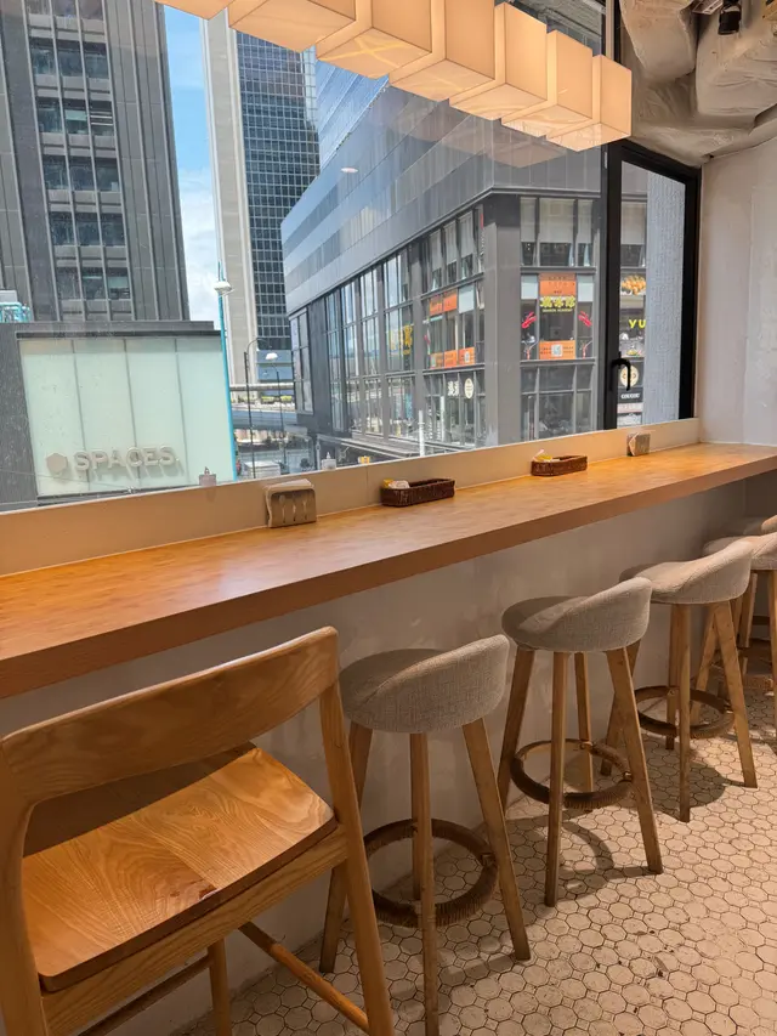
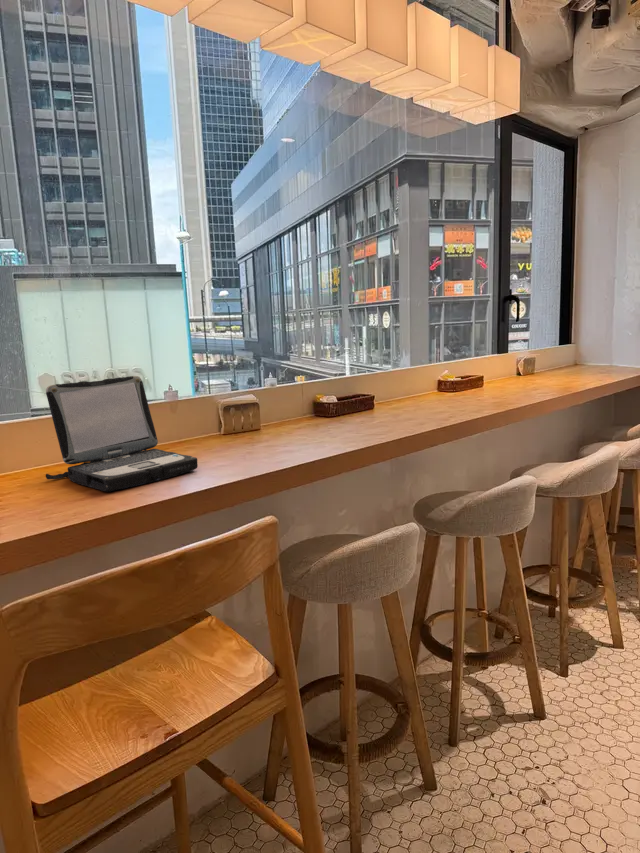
+ laptop [45,375,199,492]
